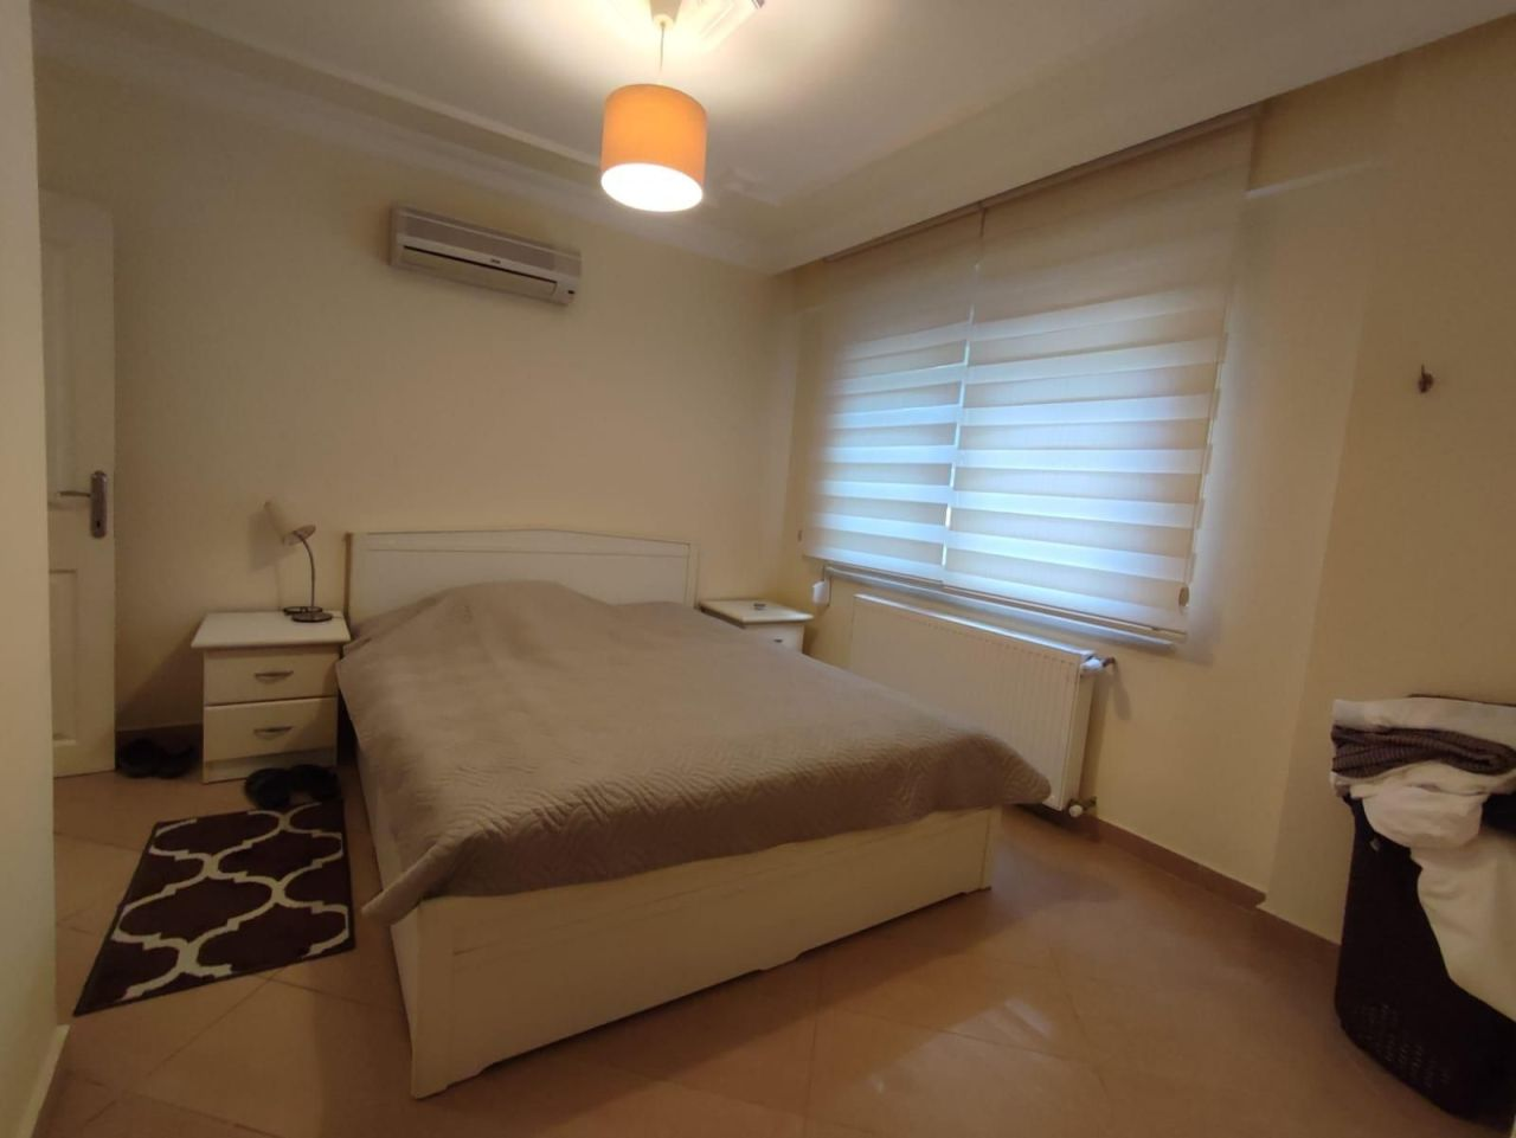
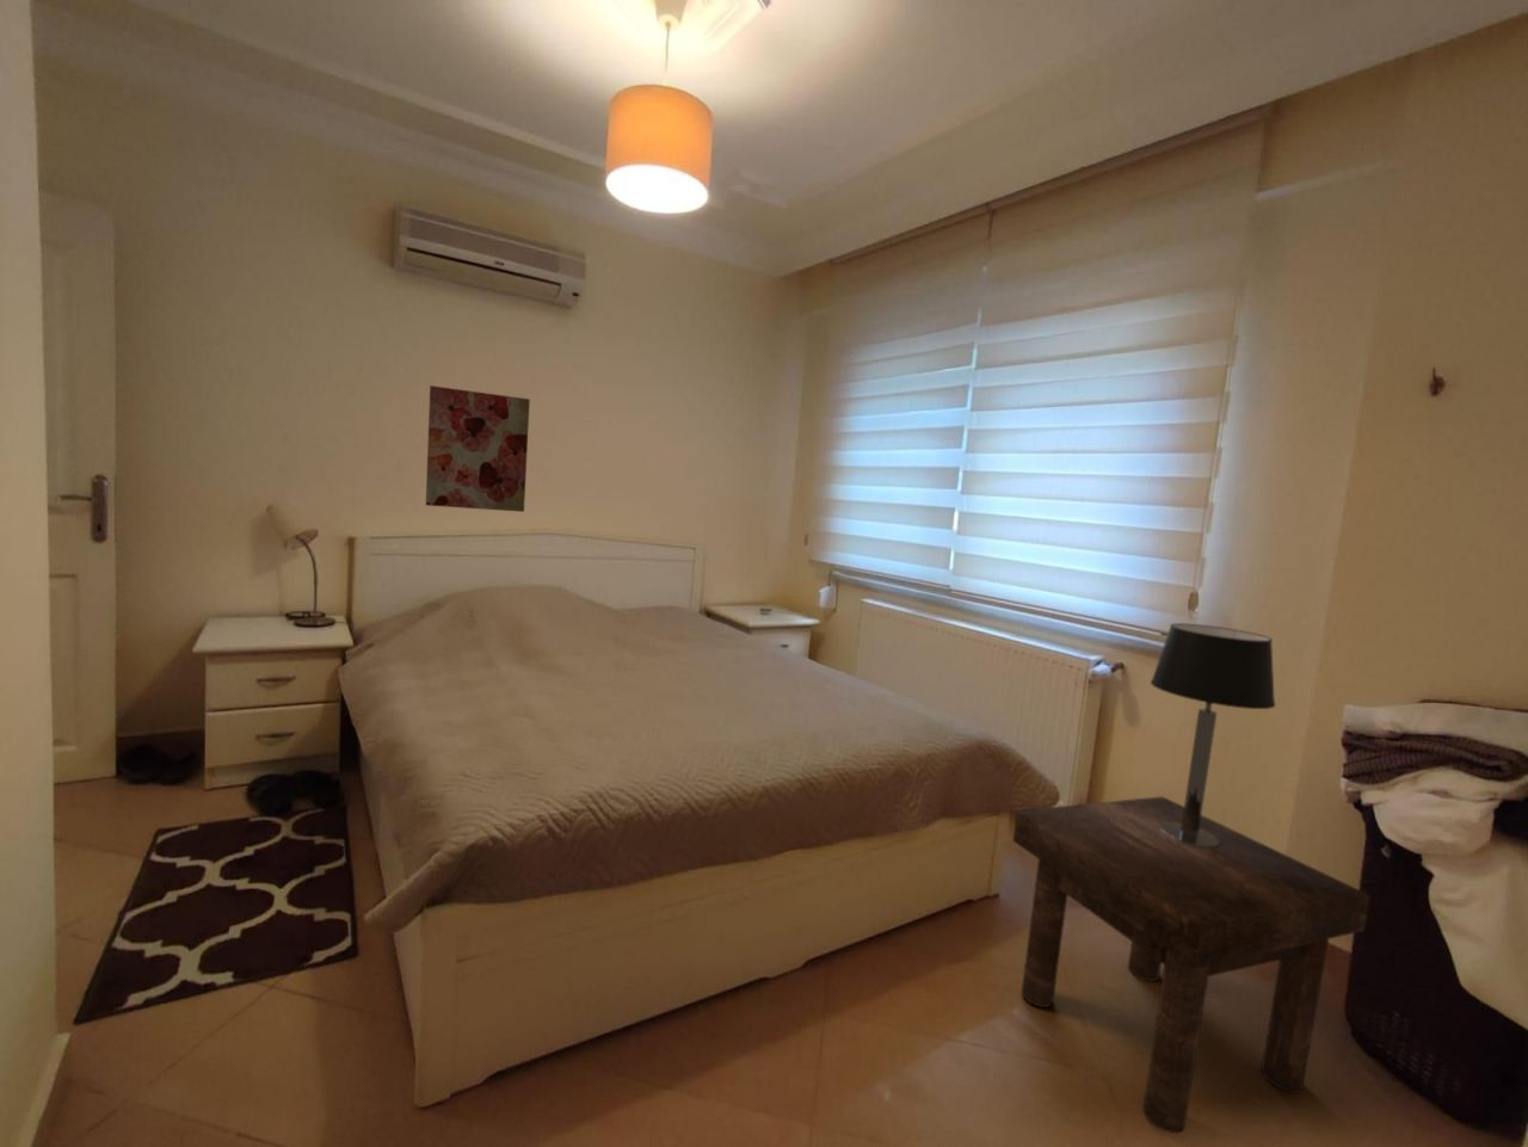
+ wall art [425,384,531,513]
+ table lamp [1150,622,1276,847]
+ stool [1012,795,1371,1135]
